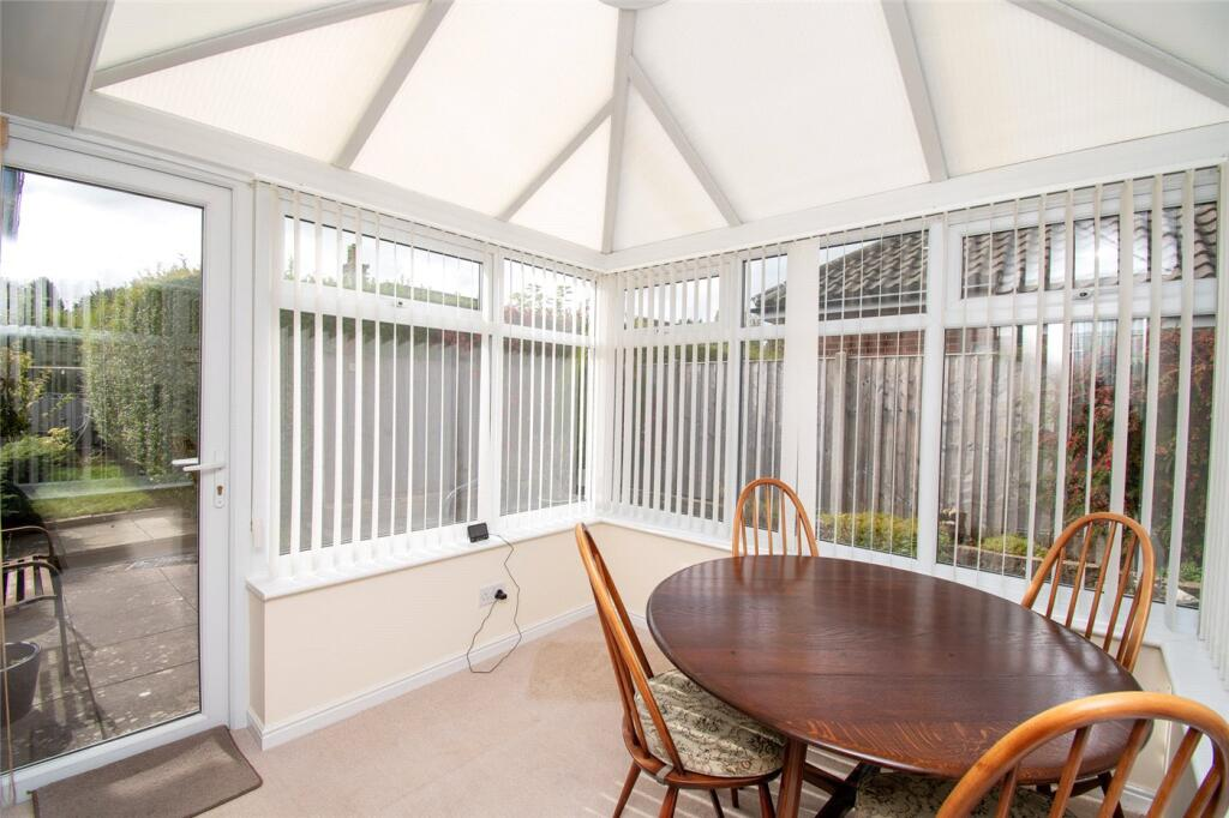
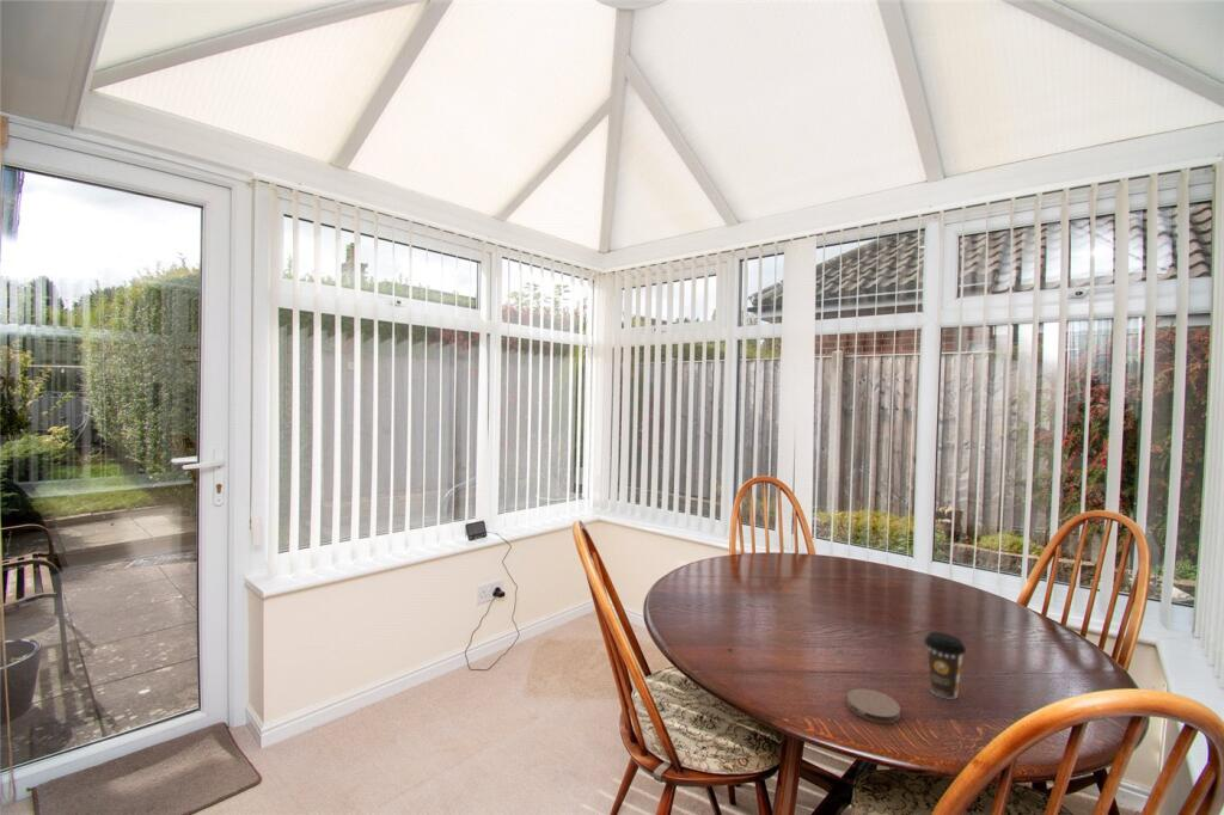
+ coffee cup [923,631,967,700]
+ coaster [846,687,901,724]
